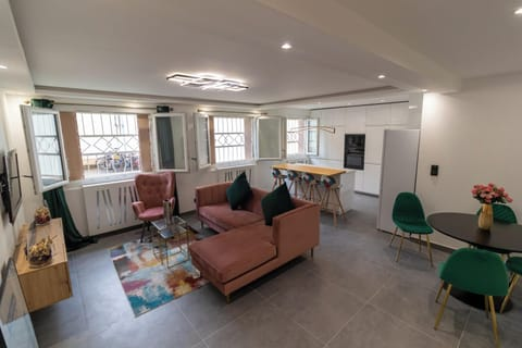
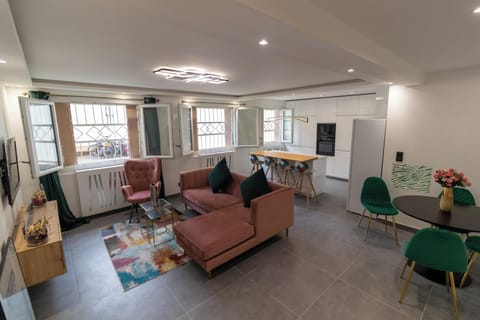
+ wall art [390,162,433,194]
